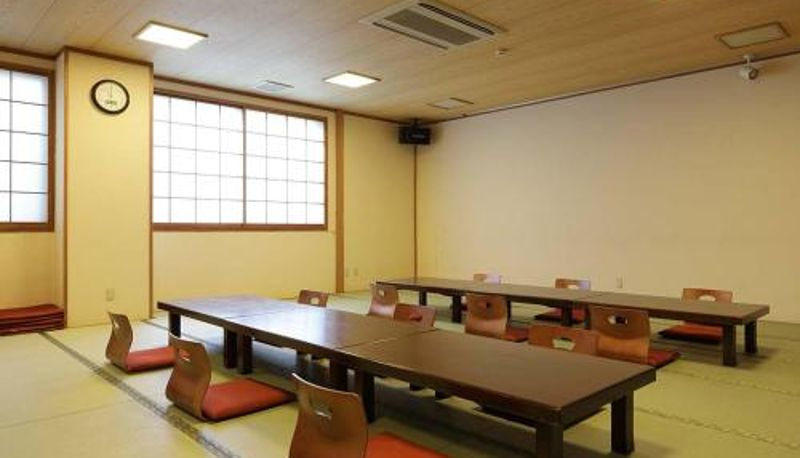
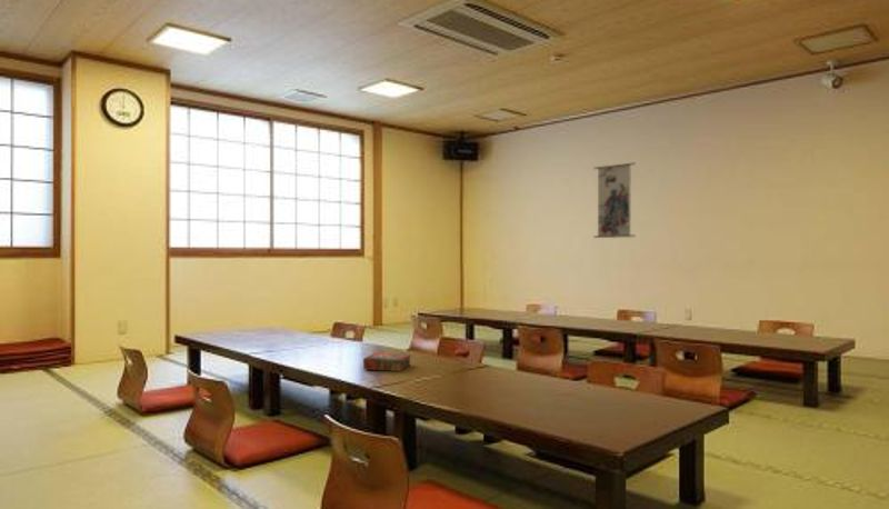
+ wall scroll [592,153,637,239]
+ book [362,352,411,372]
